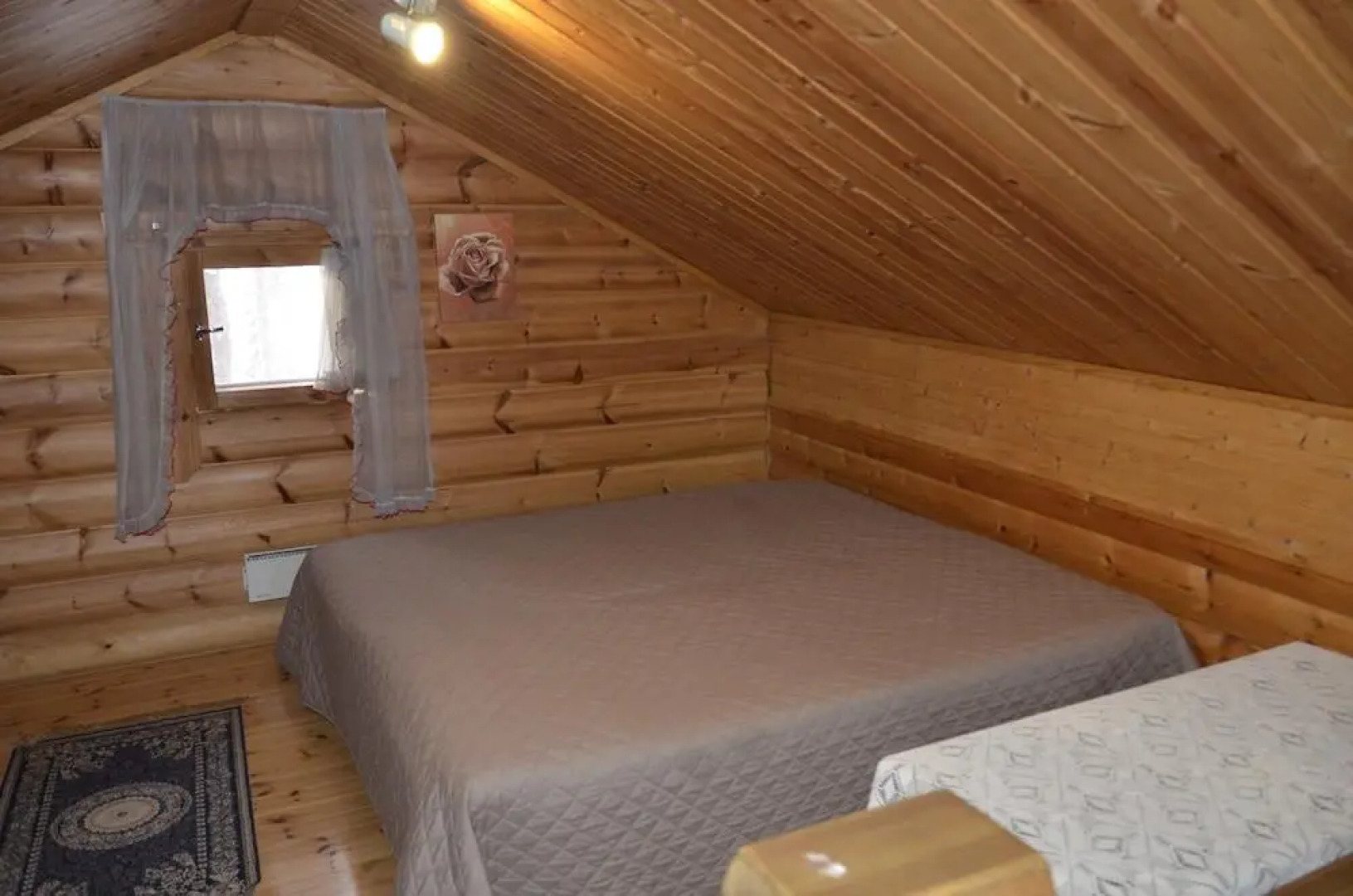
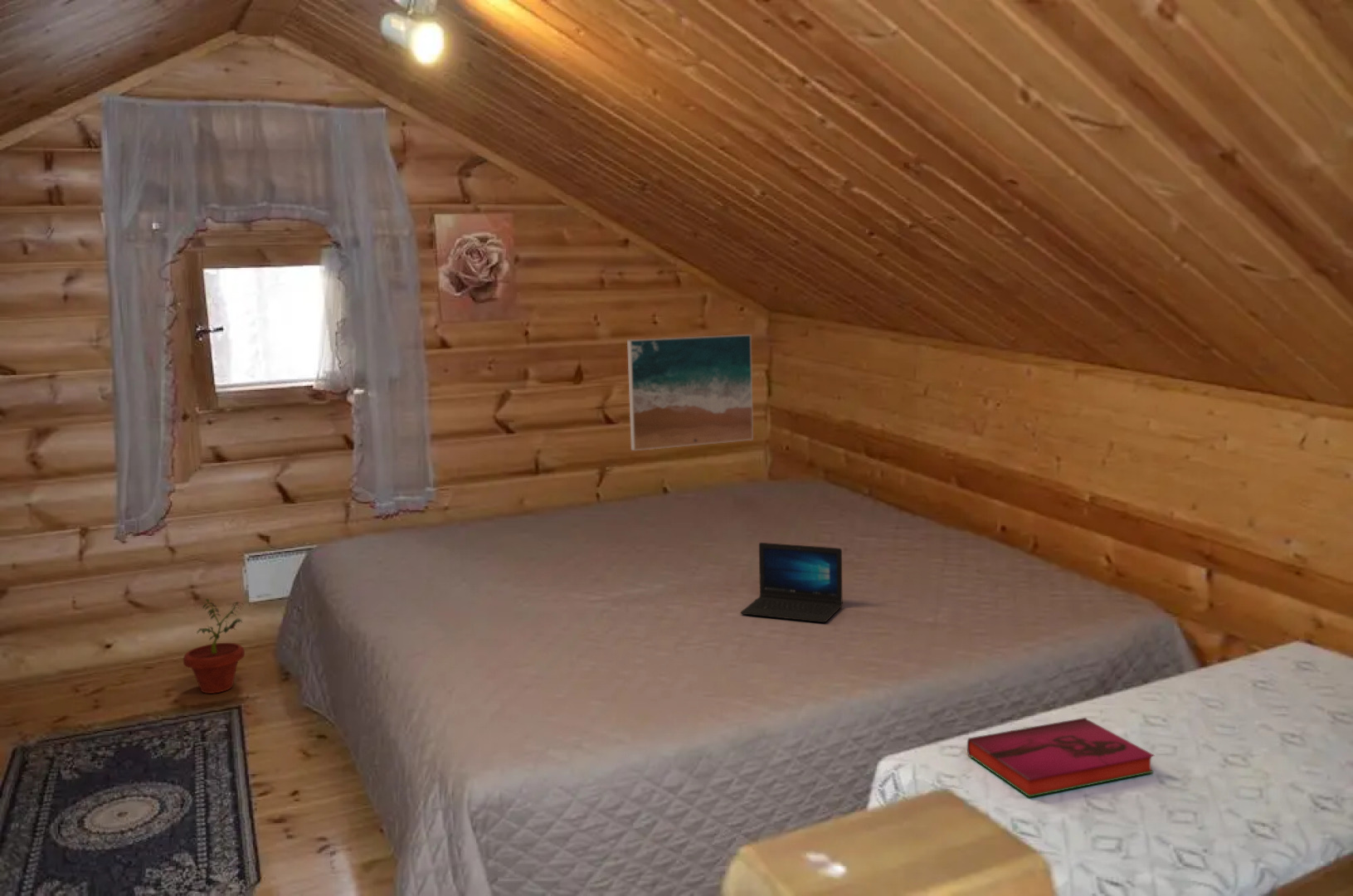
+ laptop [740,542,844,623]
+ hardback book [966,717,1155,798]
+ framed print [626,334,754,451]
+ potted plant [183,598,246,694]
